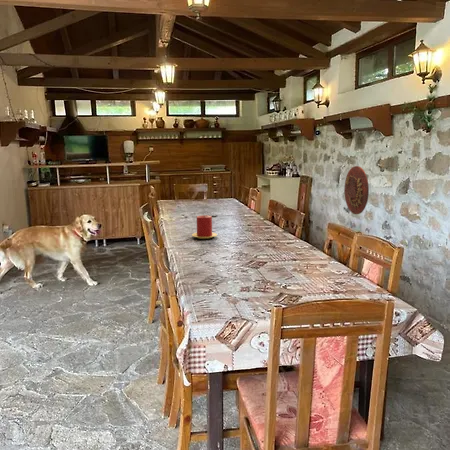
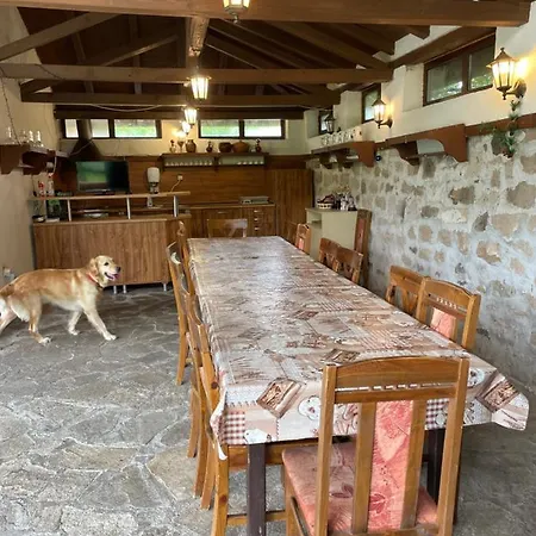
- candle [191,214,218,240]
- decorative platter [343,165,370,215]
